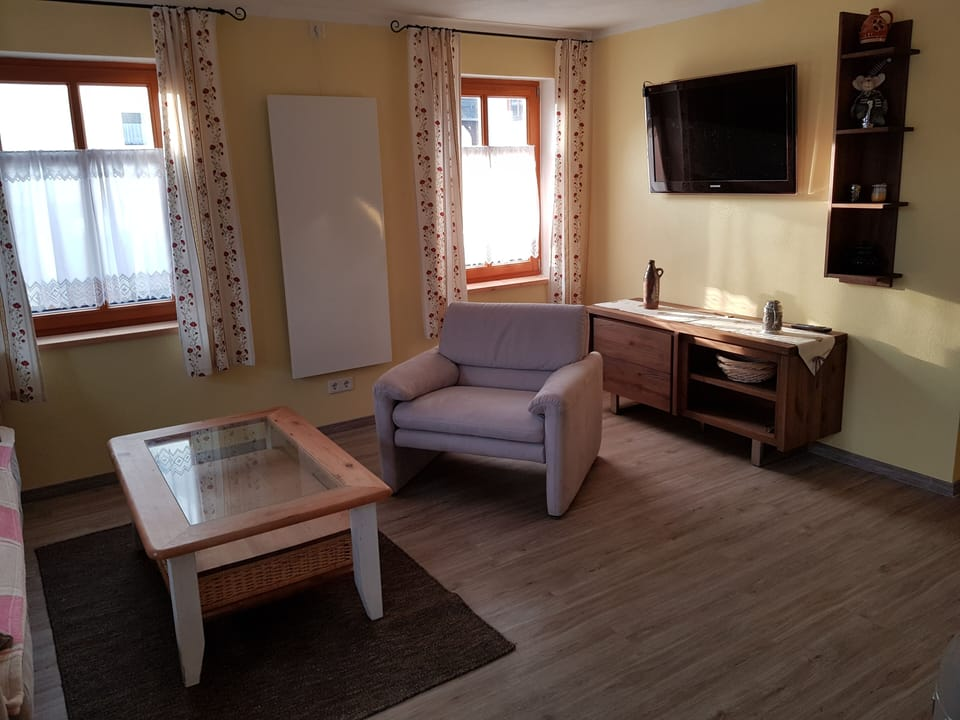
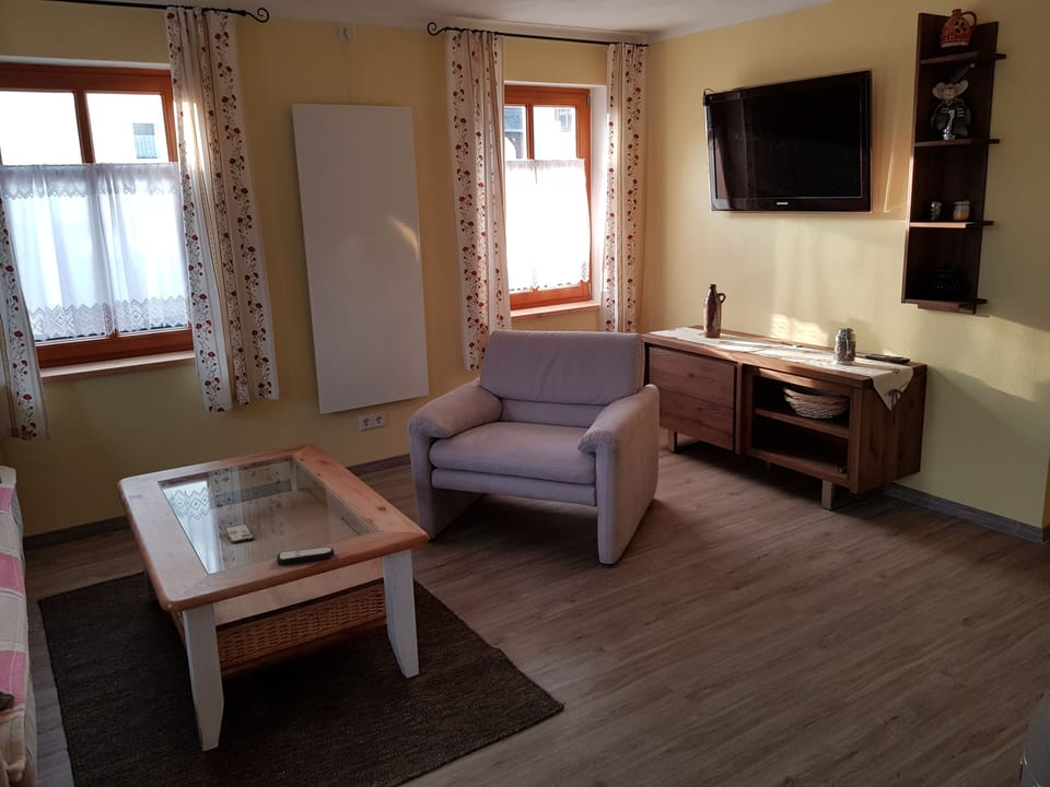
+ phone case [223,524,256,544]
+ remote control [276,545,336,566]
